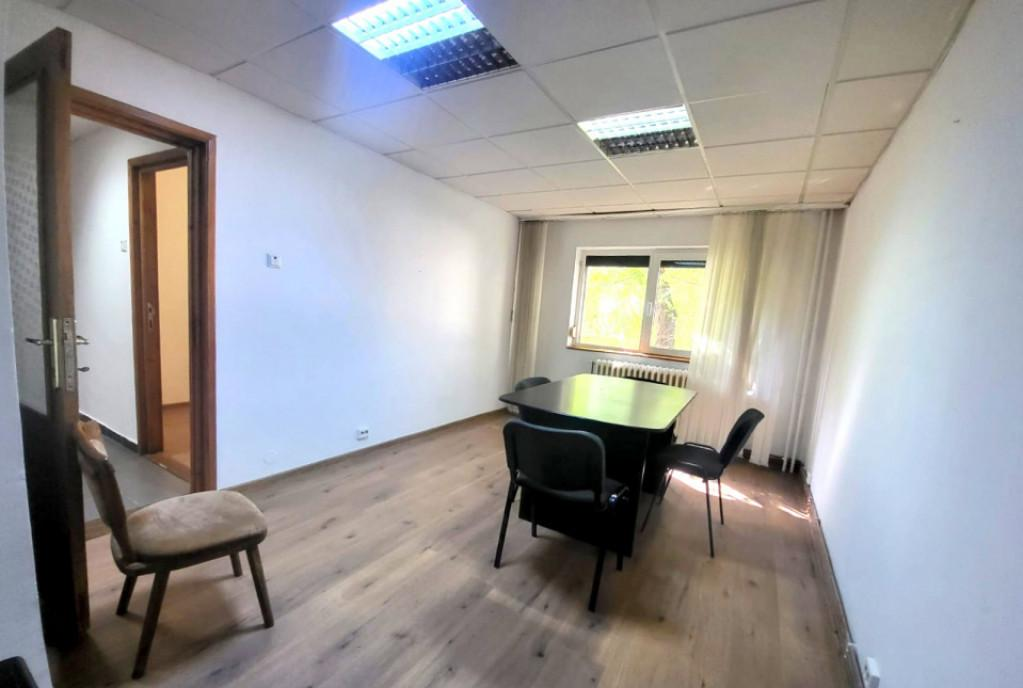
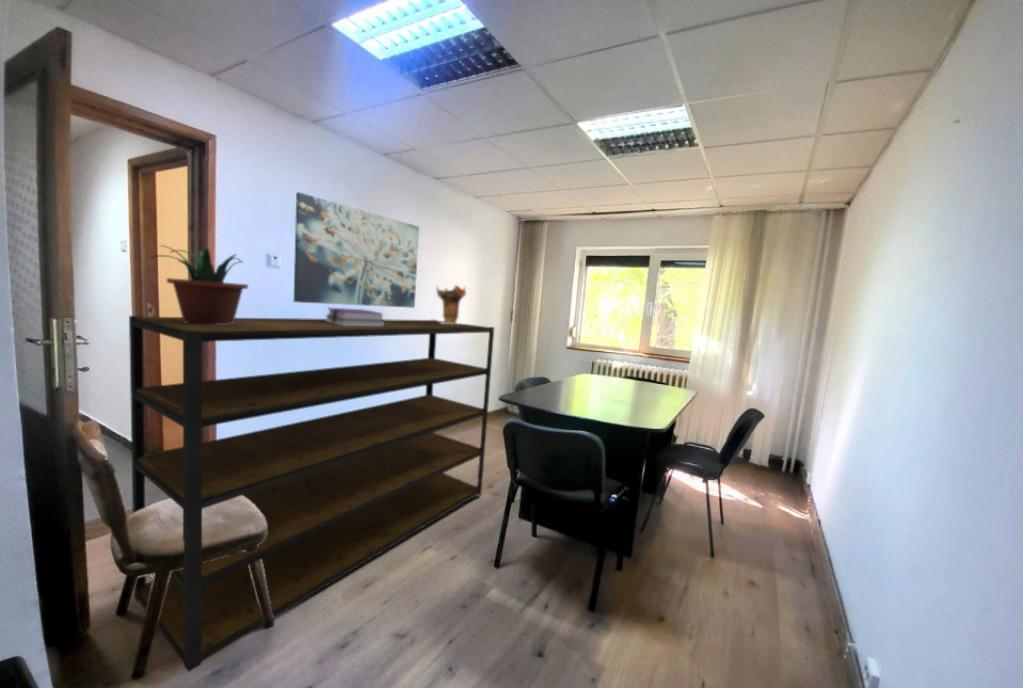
+ wall art [293,191,420,309]
+ potted plant [148,244,249,325]
+ notebook [324,307,384,327]
+ shelving unit [128,315,495,673]
+ decorative vase [435,284,467,324]
